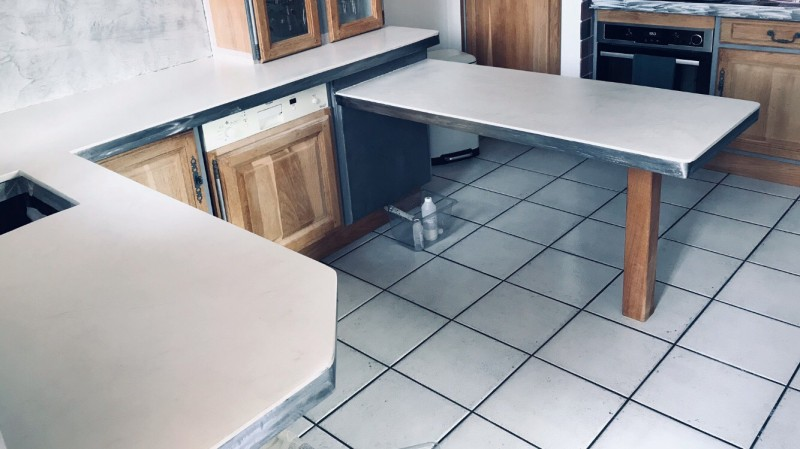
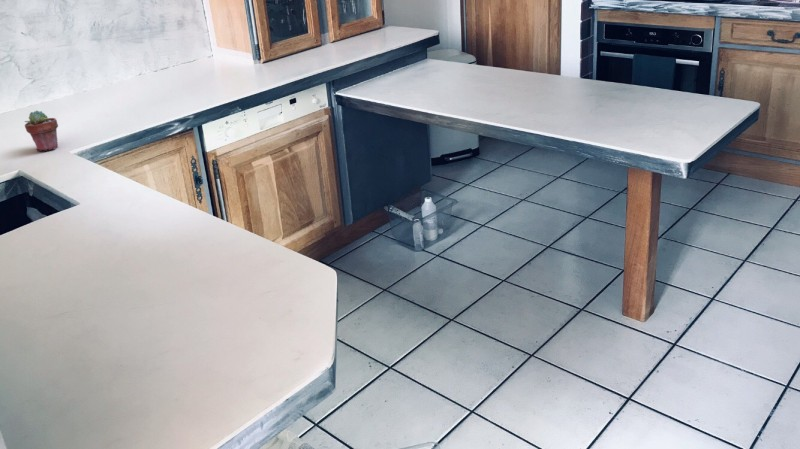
+ potted succulent [24,109,59,152]
